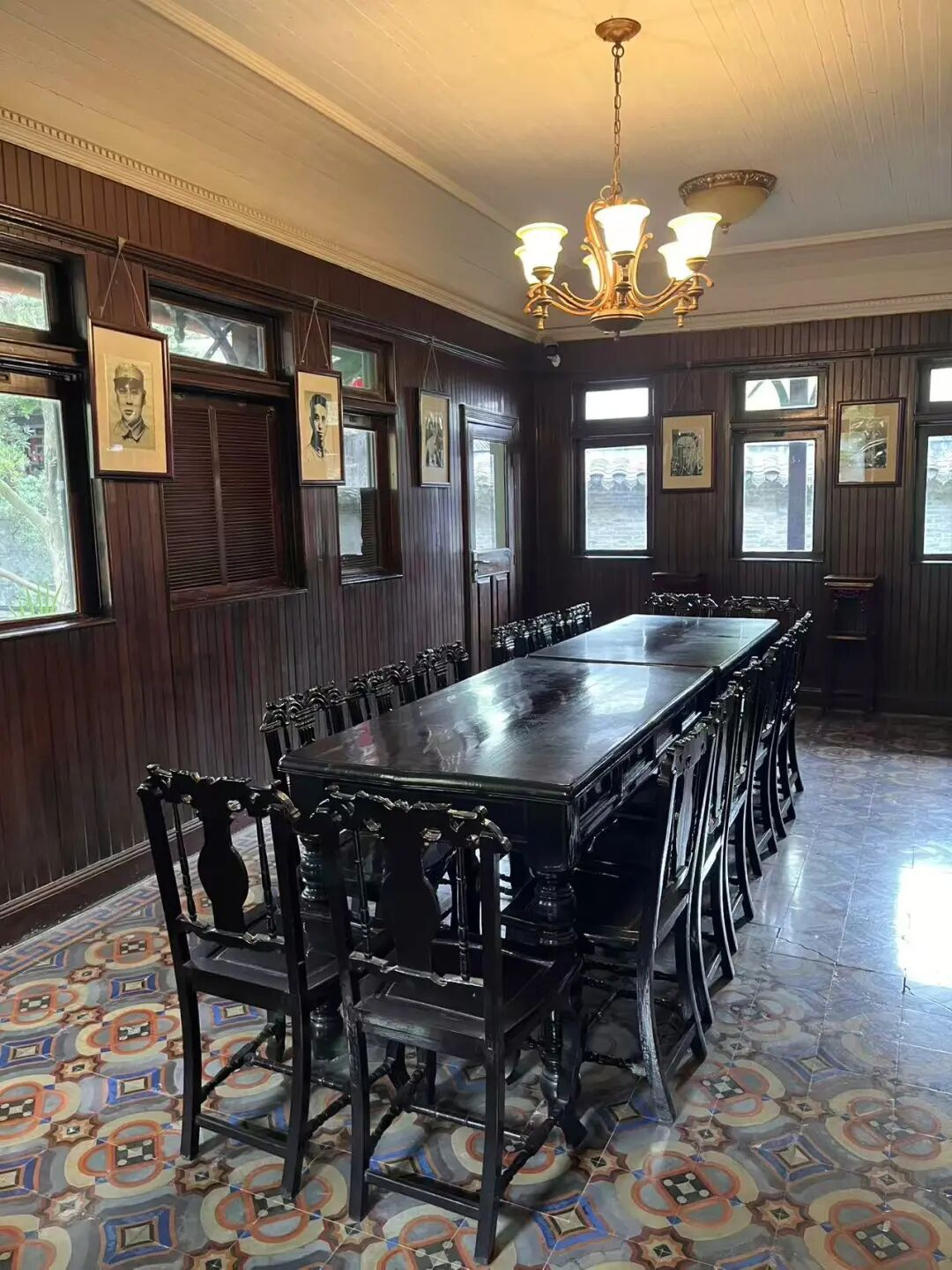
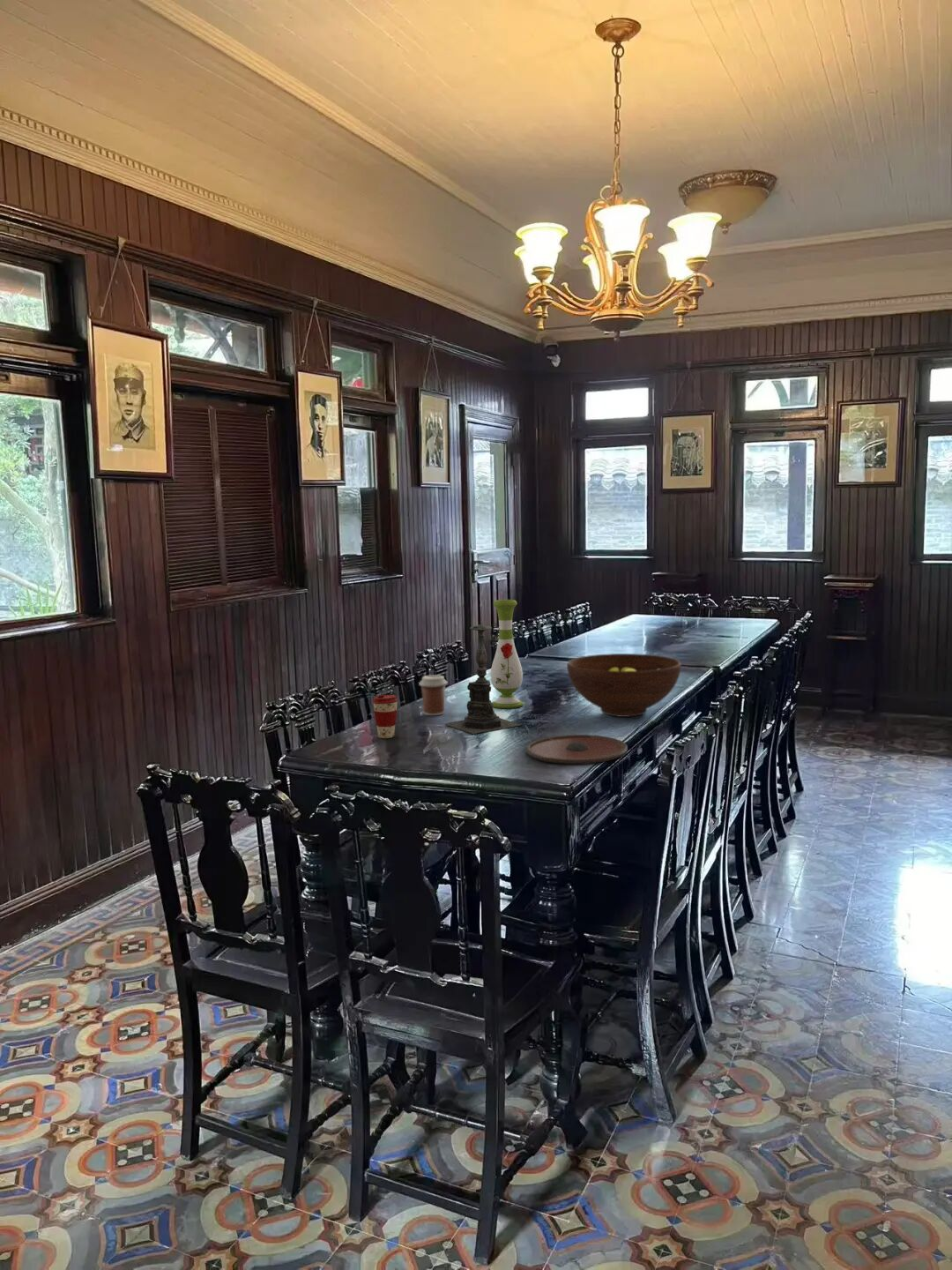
+ fruit bowl [566,653,682,718]
+ coffee cup [418,674,448,716]
+ plate [525,734,628,765]
+ candle holder [443,609,522,735]
+ coffee cup [372,694,399,739]
+ vase [490,599,524,709]
